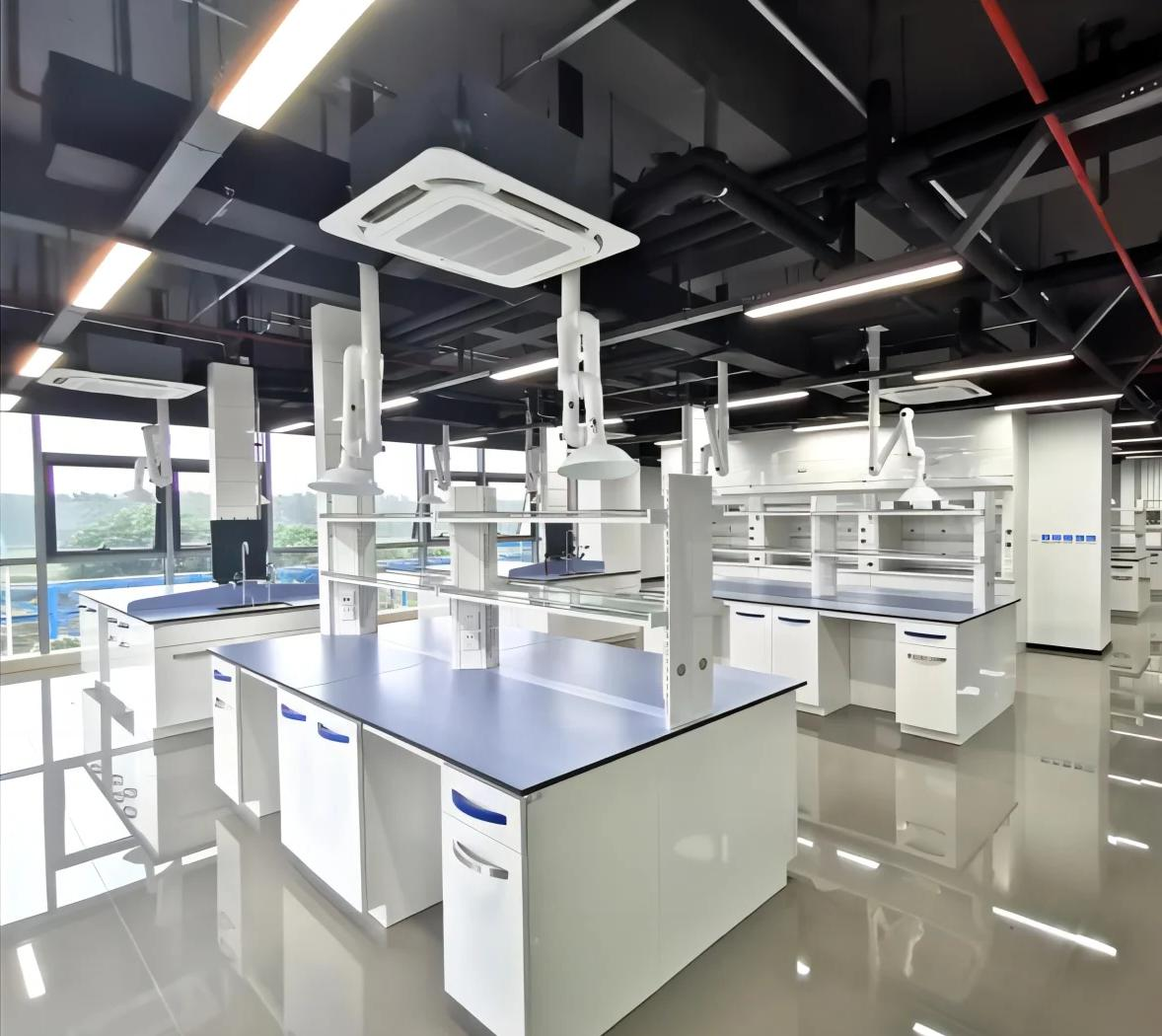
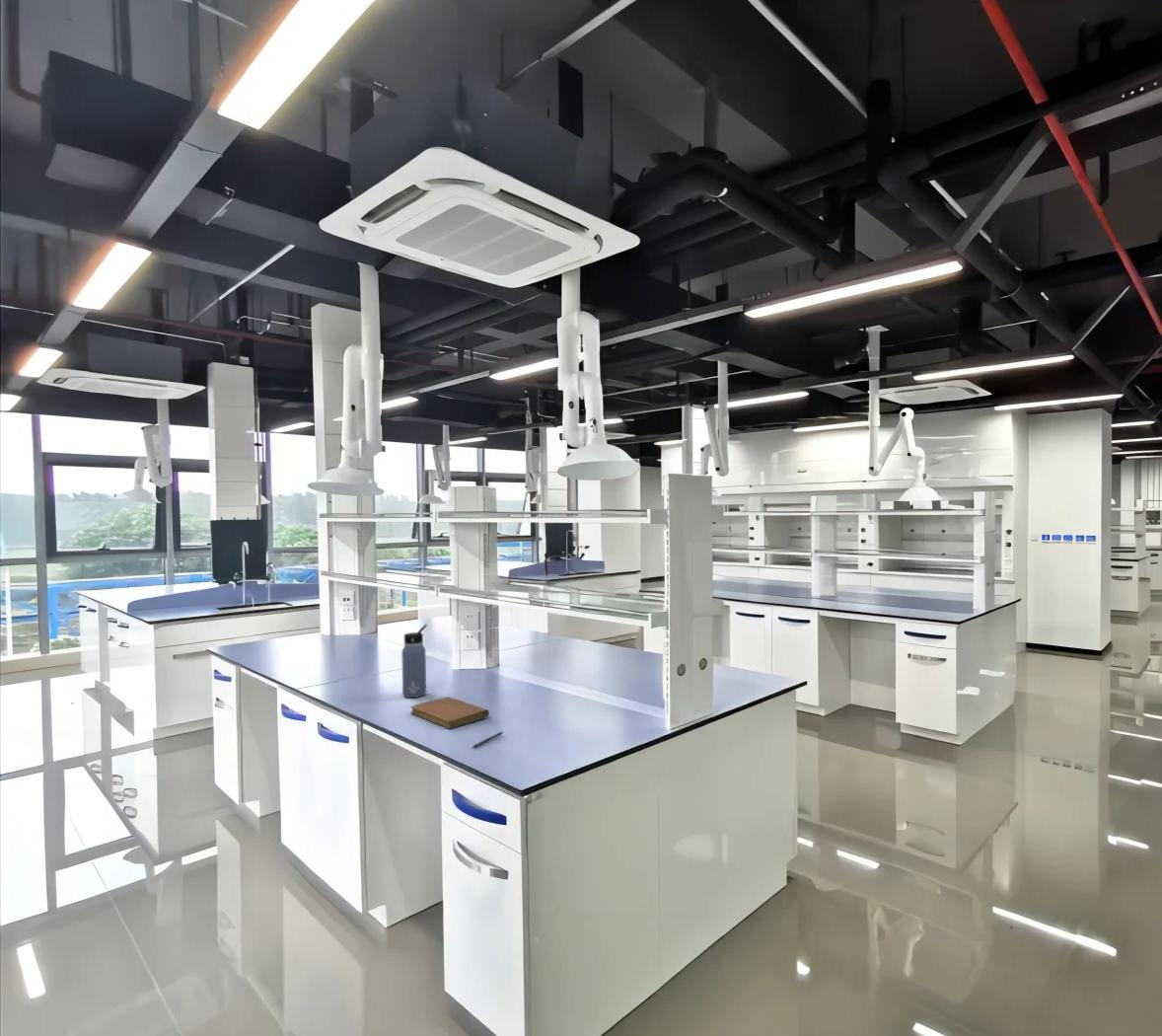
+ pen [472,730,504,749]
+ notebook [409,696,490,729]
+ water bottle [400,624,428,699]
